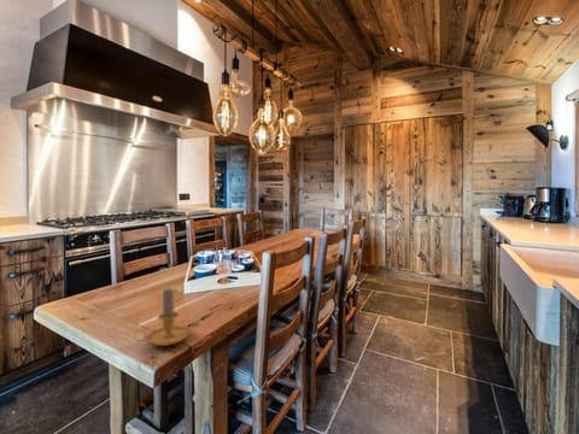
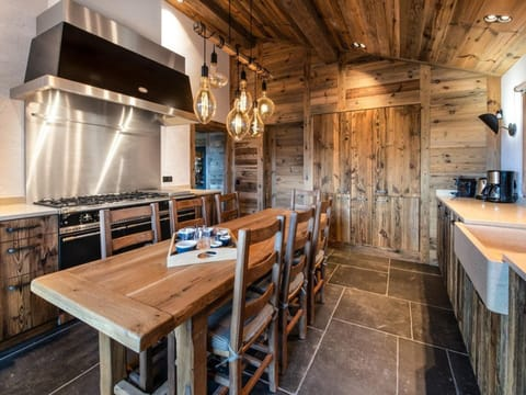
- candle [133,286,192,347]
